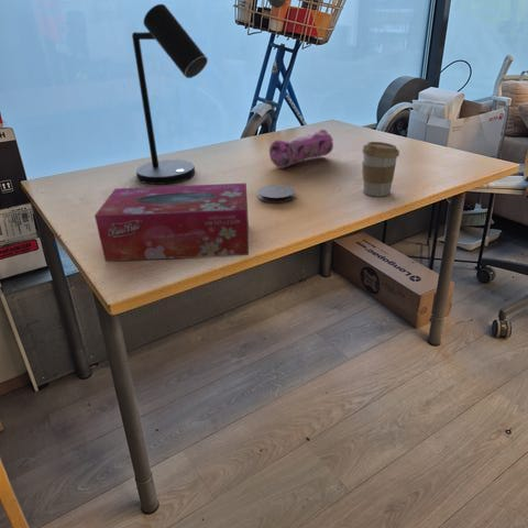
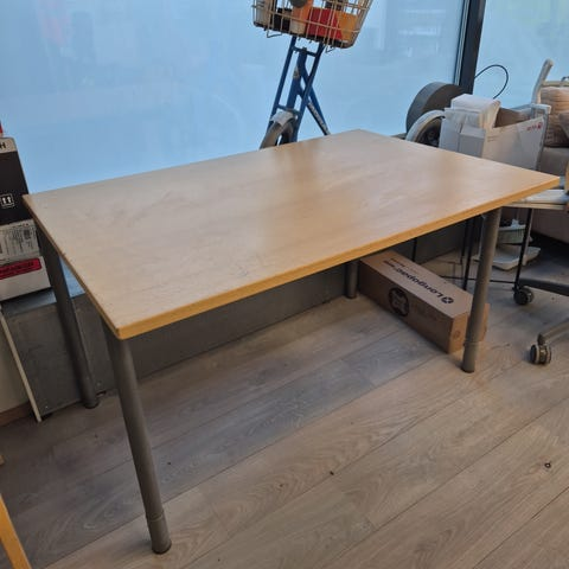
- tissue box [94,182,250,262]
- desk lamp [131,3,209,186]
- pencil case [268,129,334,169]
- coffee cup [361,141,400,197]
- coaster [256,184,296,204]
